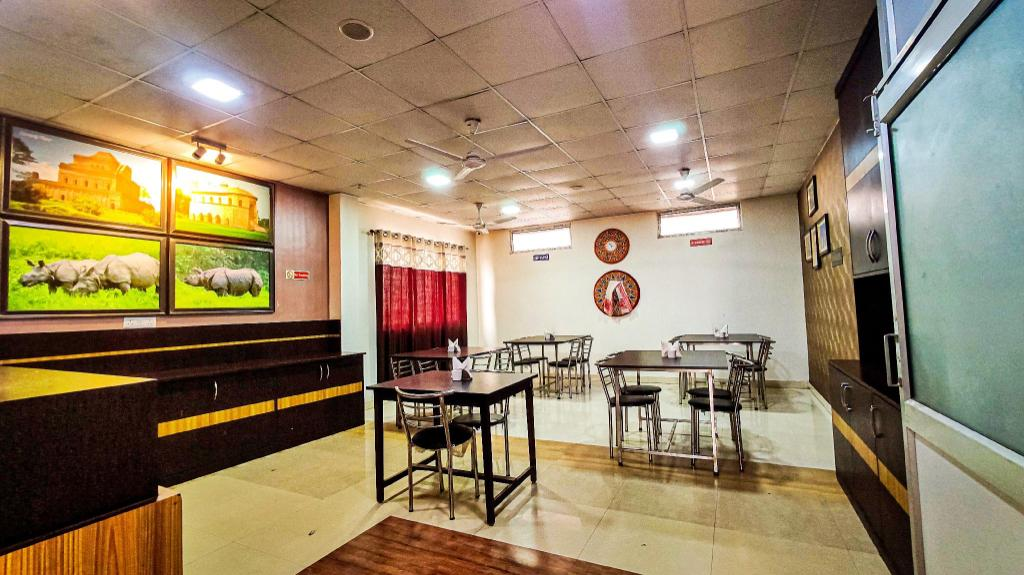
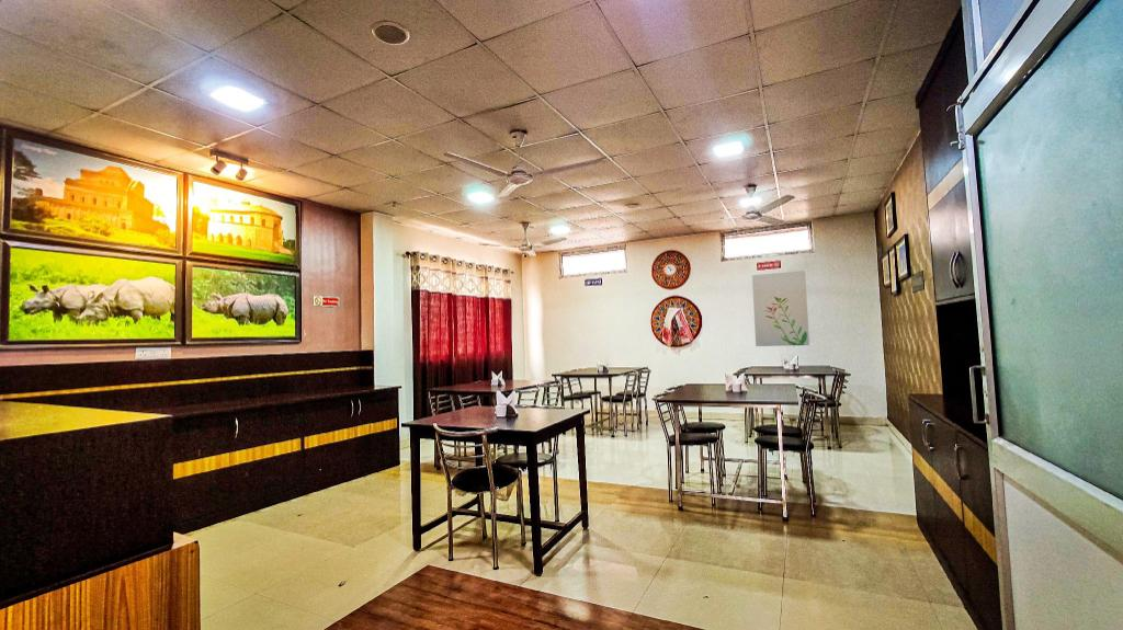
+ wall art [751,270,810,347]
